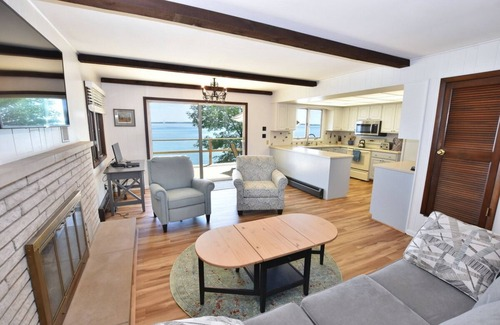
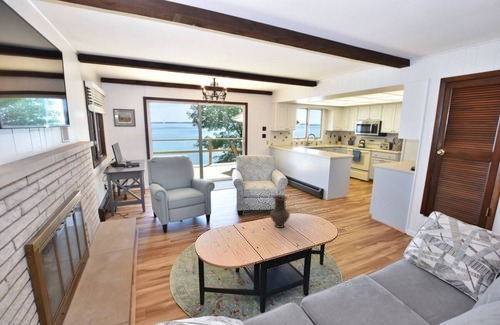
+ vase [269,194,291,229]
